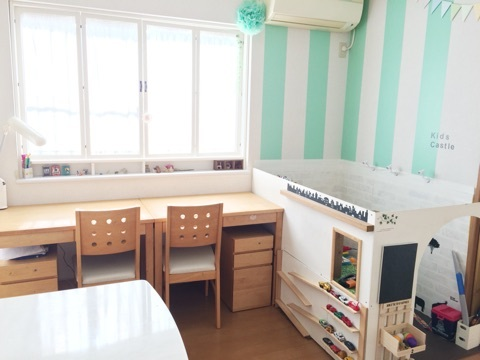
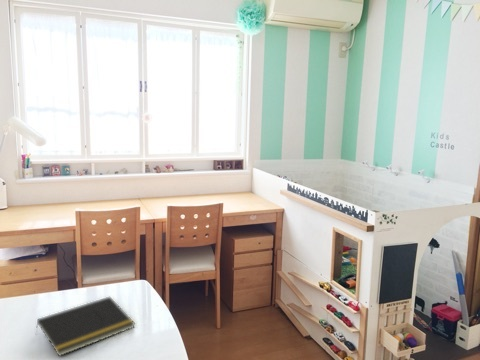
+ notepad [35,296,136,357]
